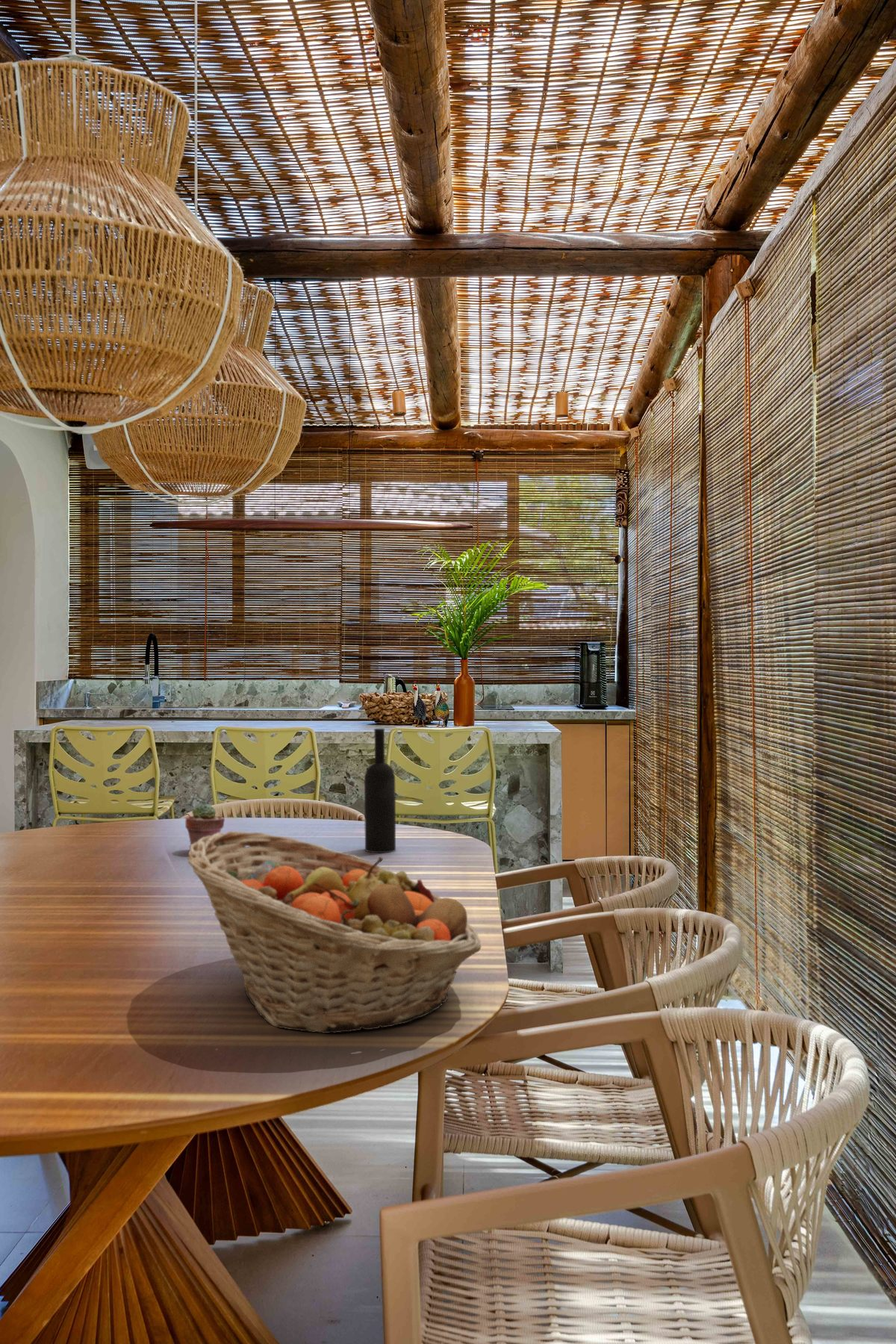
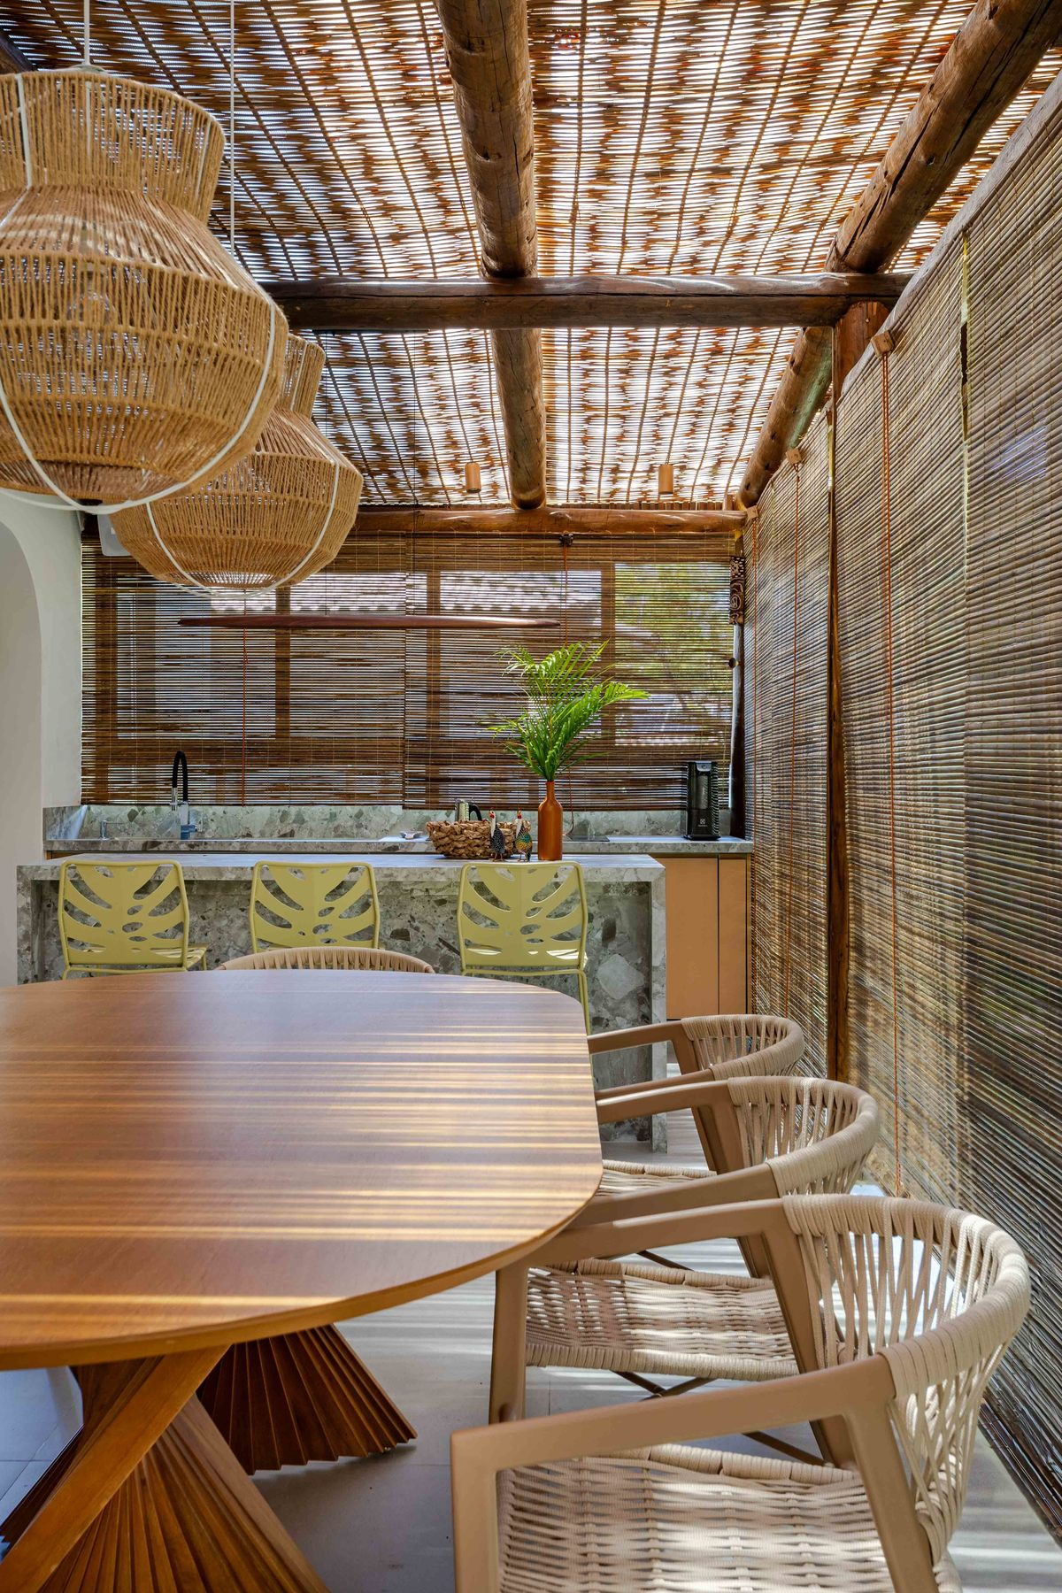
- fruit basket [187,830,482,1034]
- potted succulent [184,802,225,844]
- wine bottle [364,728,396,853]
